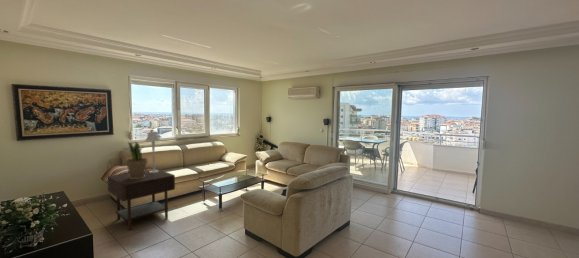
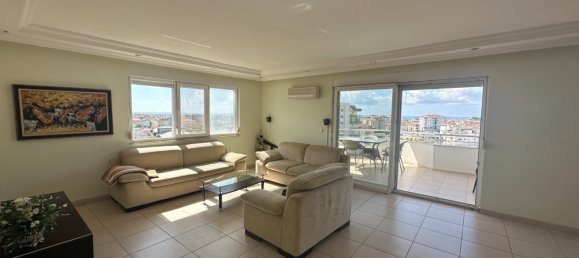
- side table [107,168,176,231]
- table lamp [144,131,162,173]
- potted plant [122,140,148,179]
